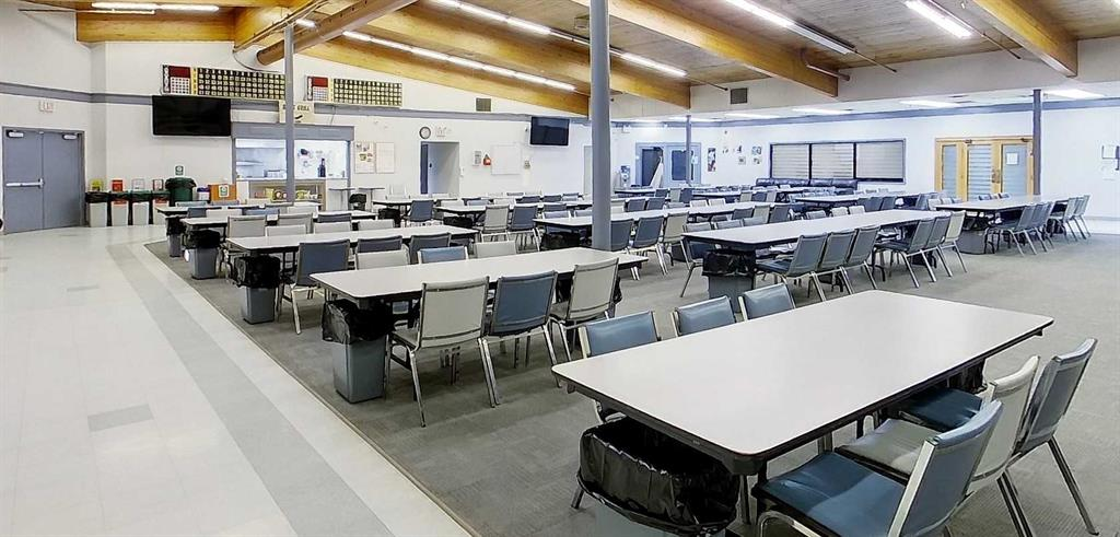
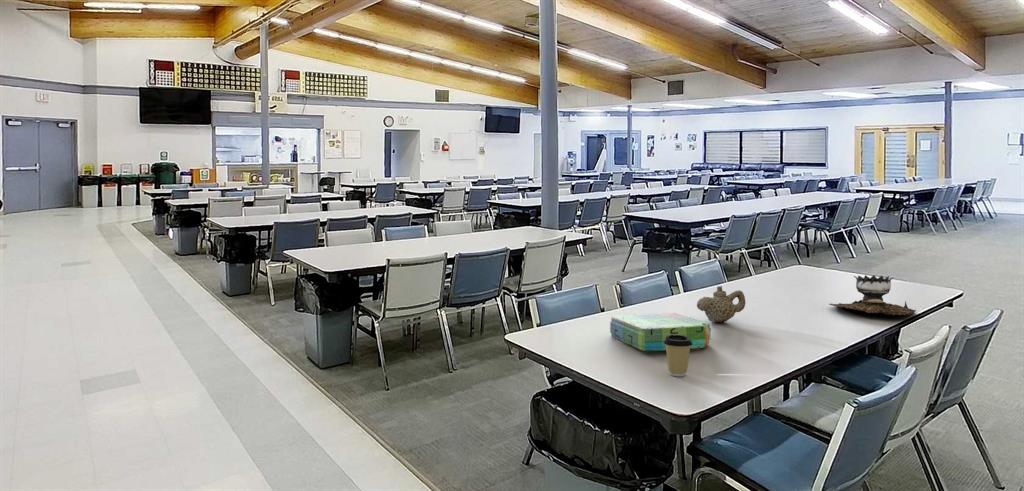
+ brazier [828,274,917,317]
+ coffee cup [663,335,693,377]
+ board game [609,312,712,352]
+ teapot [696,285,746,323]
